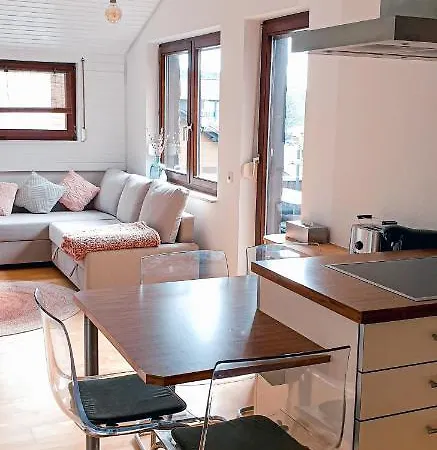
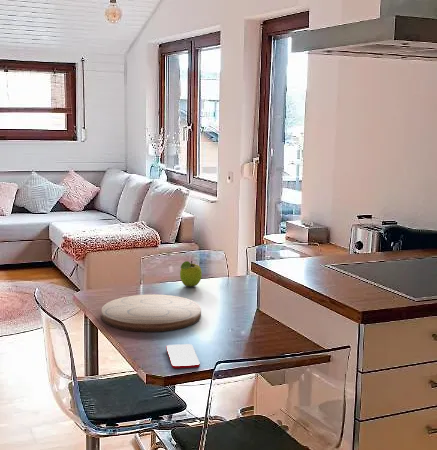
+ fruit [179,260,203,288]
+ cutting board [100,294,202,333]
+ smartphone [165,343,201,370]
